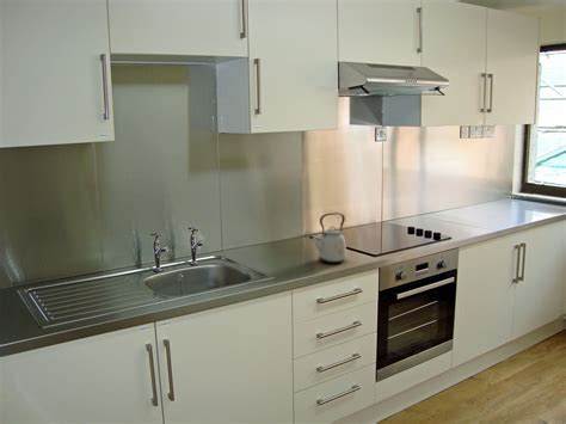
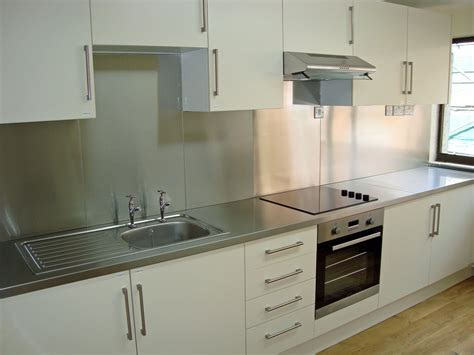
- kettle [309,211,347,264]
